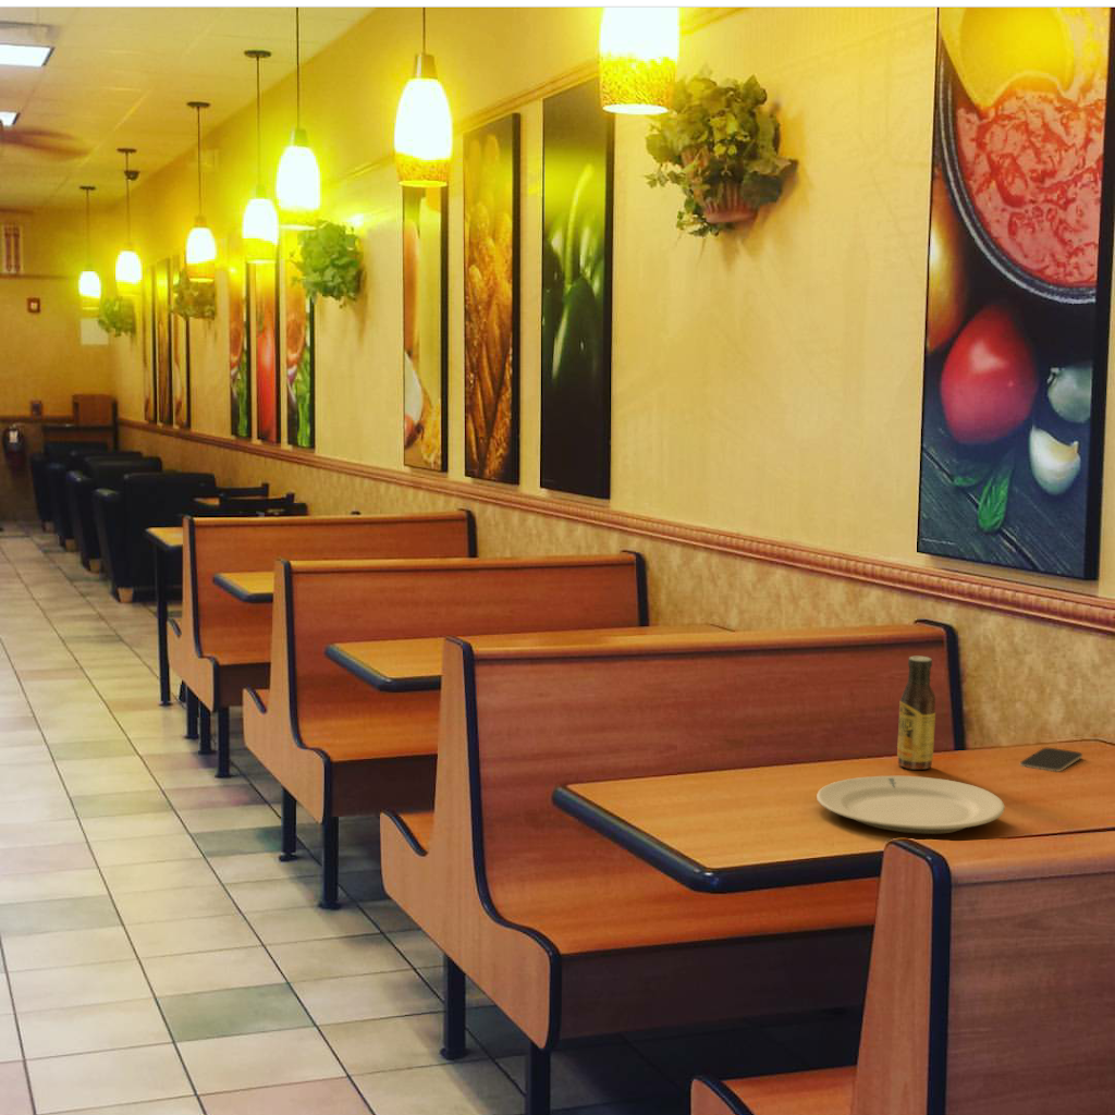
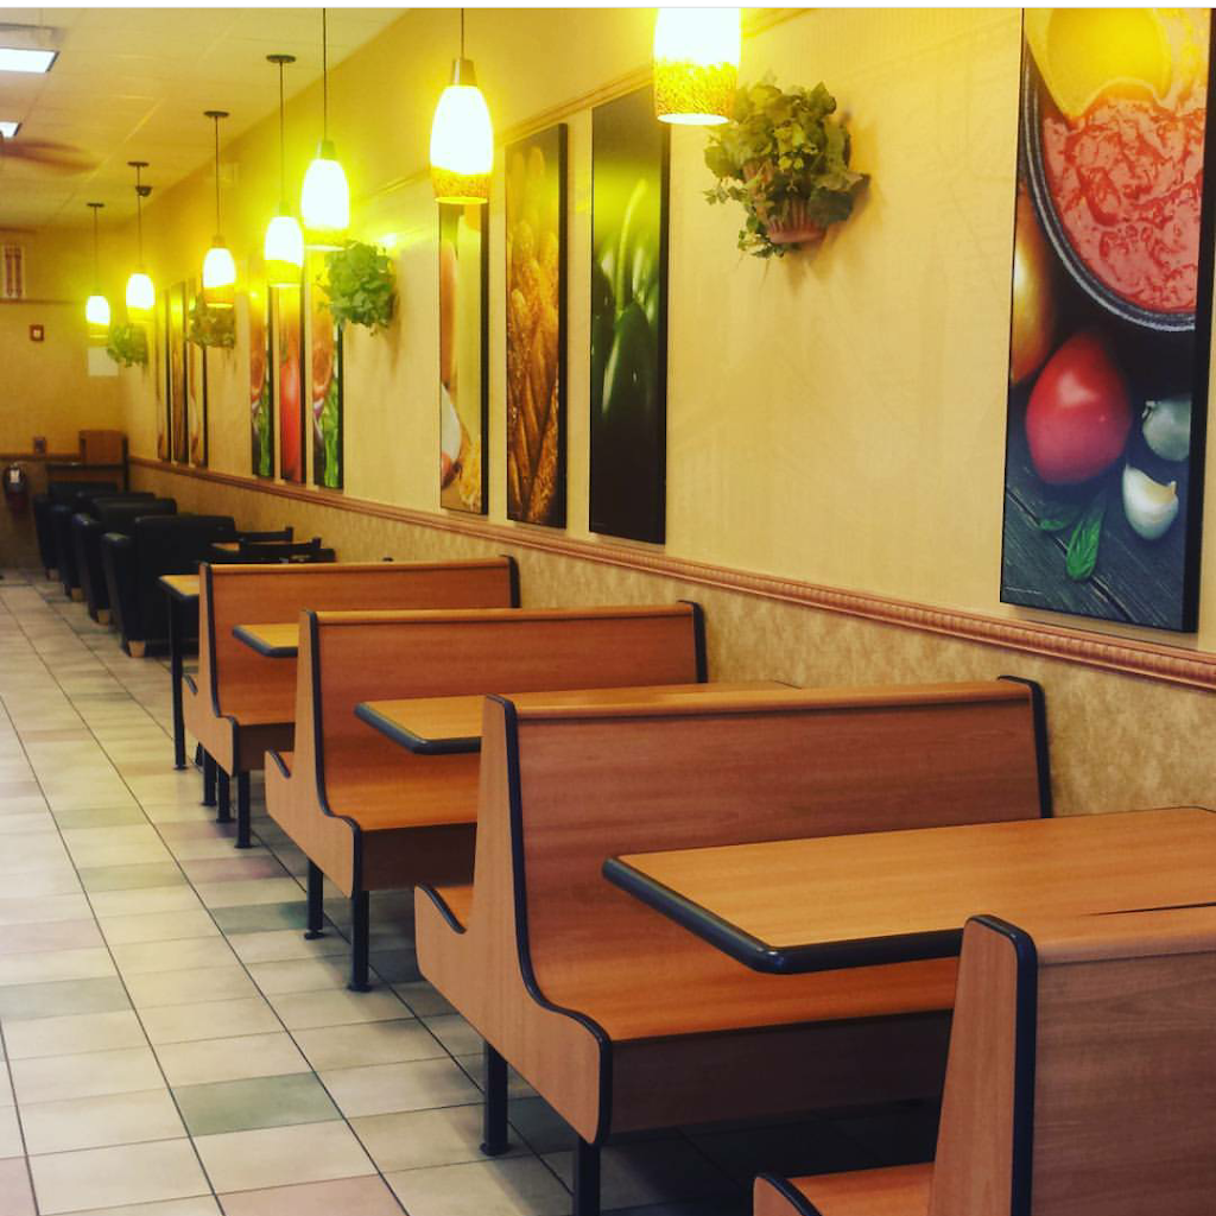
- smartphone [1019,747,1083,773]
- chinaware [816,775,1005,835]
- sauce bottle [896,655,936,771]
